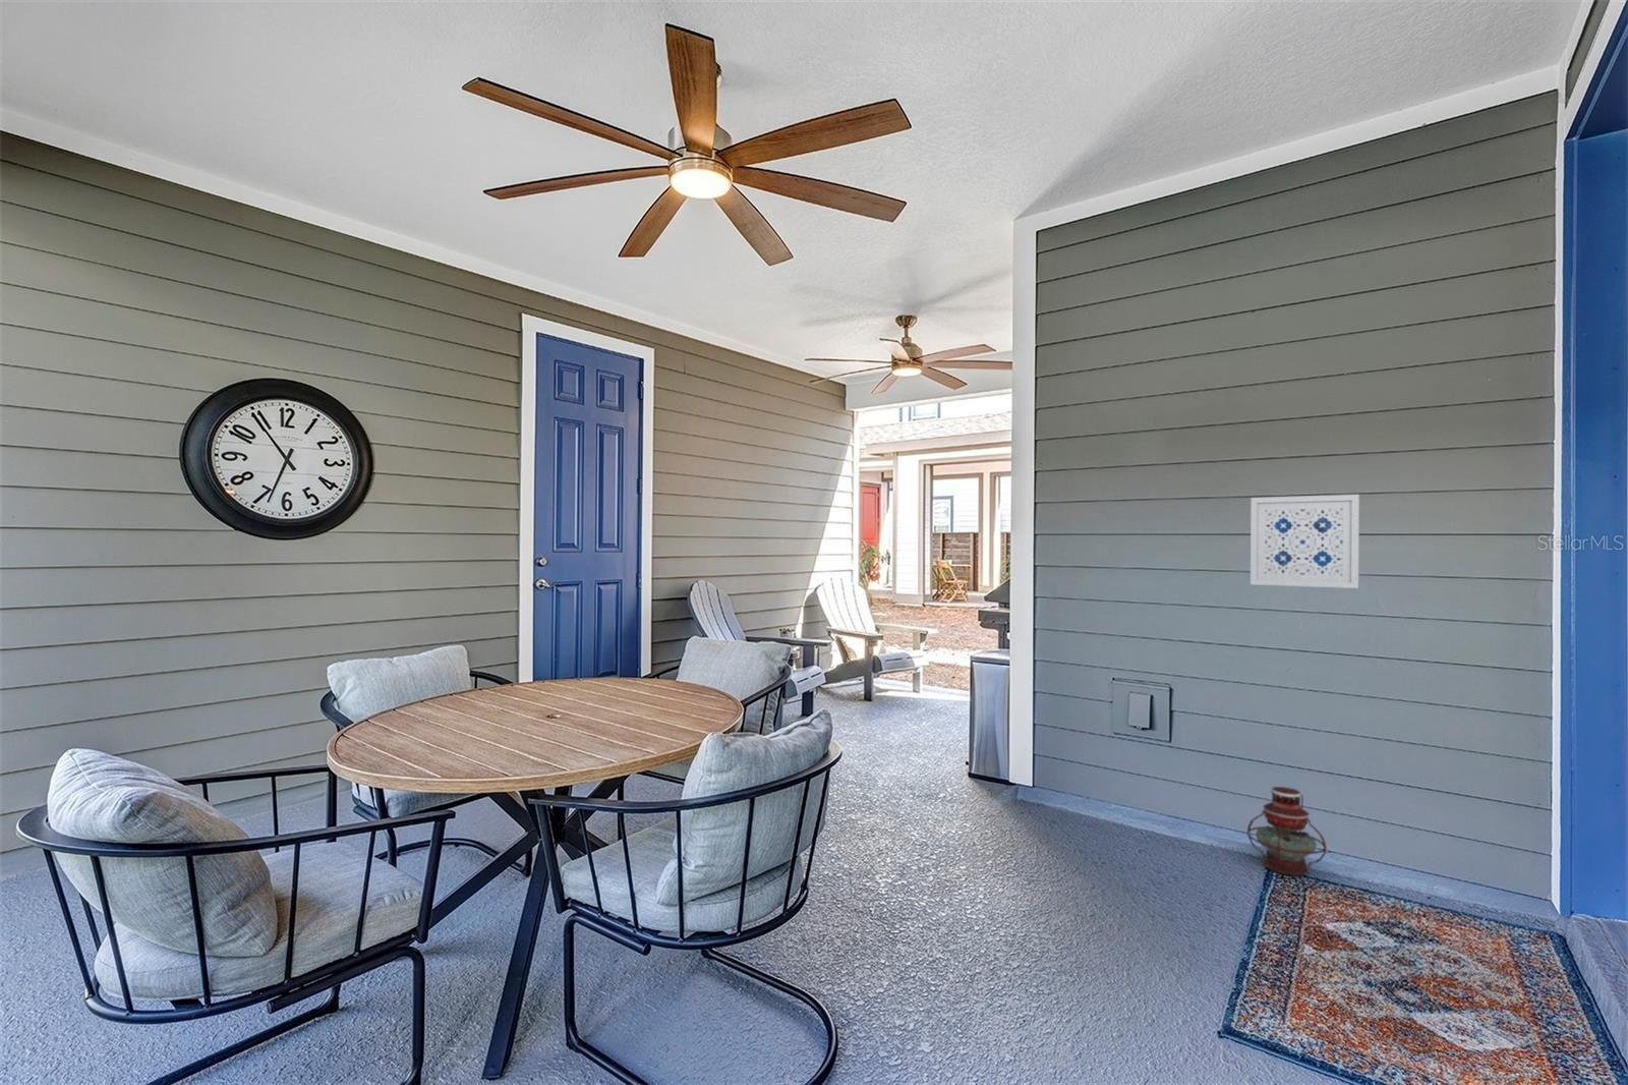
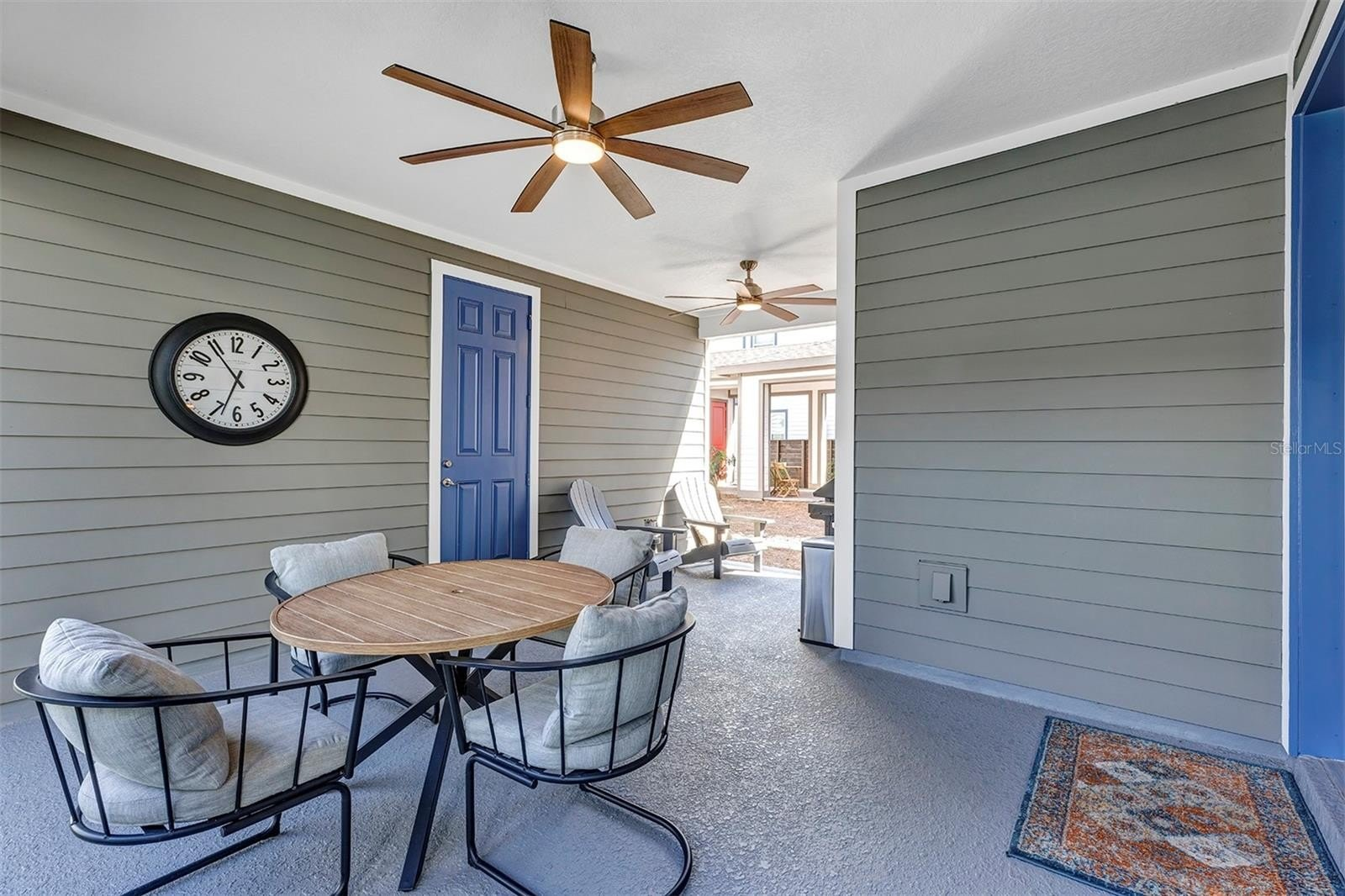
- wall art [1249,494,1360,590]
- lantern [1247,786,1328,878]
